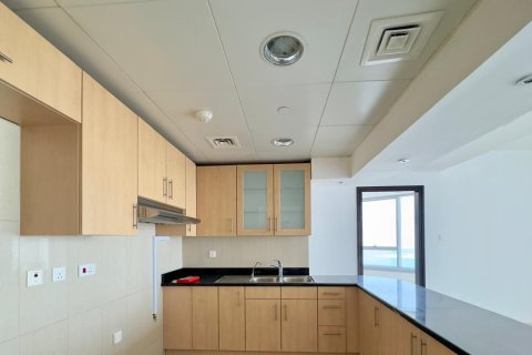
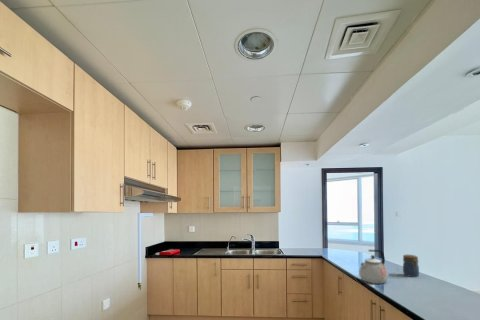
+ kettle [358,249,389,285]
+ jar [402,254,420,278]
